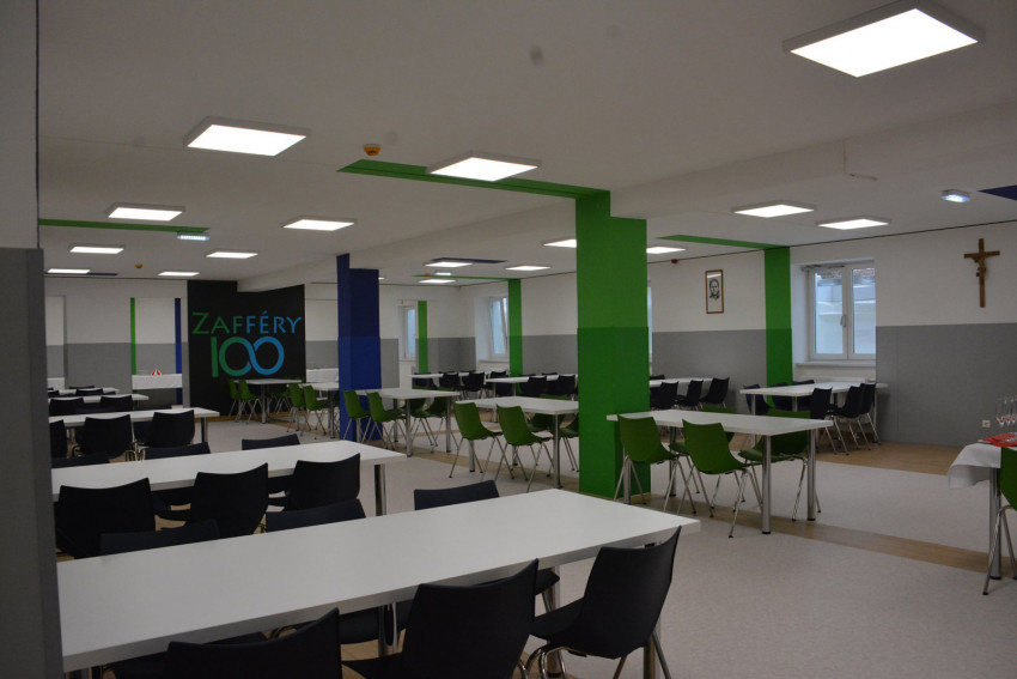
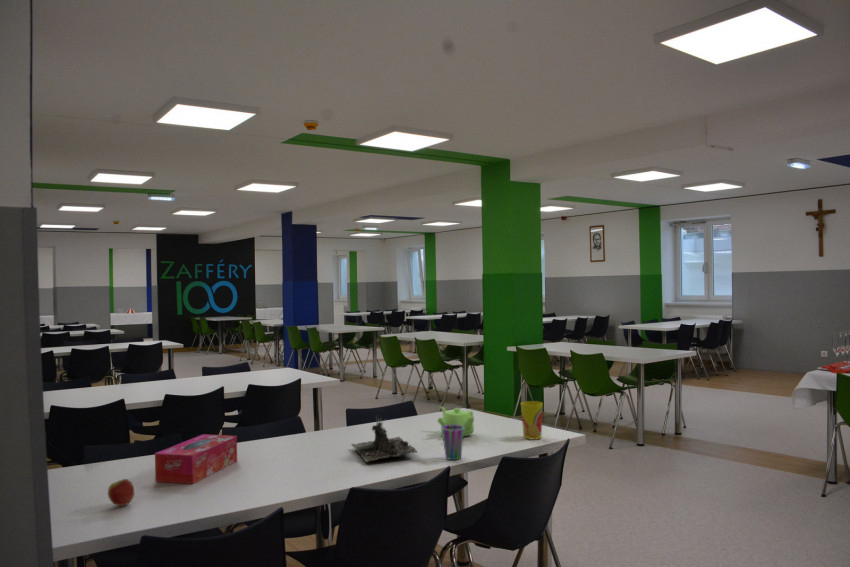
+ tissue box [154,433,238,485]
+ teapot [436,406,475,437]
+ plant [350,416,418,463]
+ cup [520,400,544,441]
+ apple [107,478,135,507]
+ cup [441,425,464,461]
